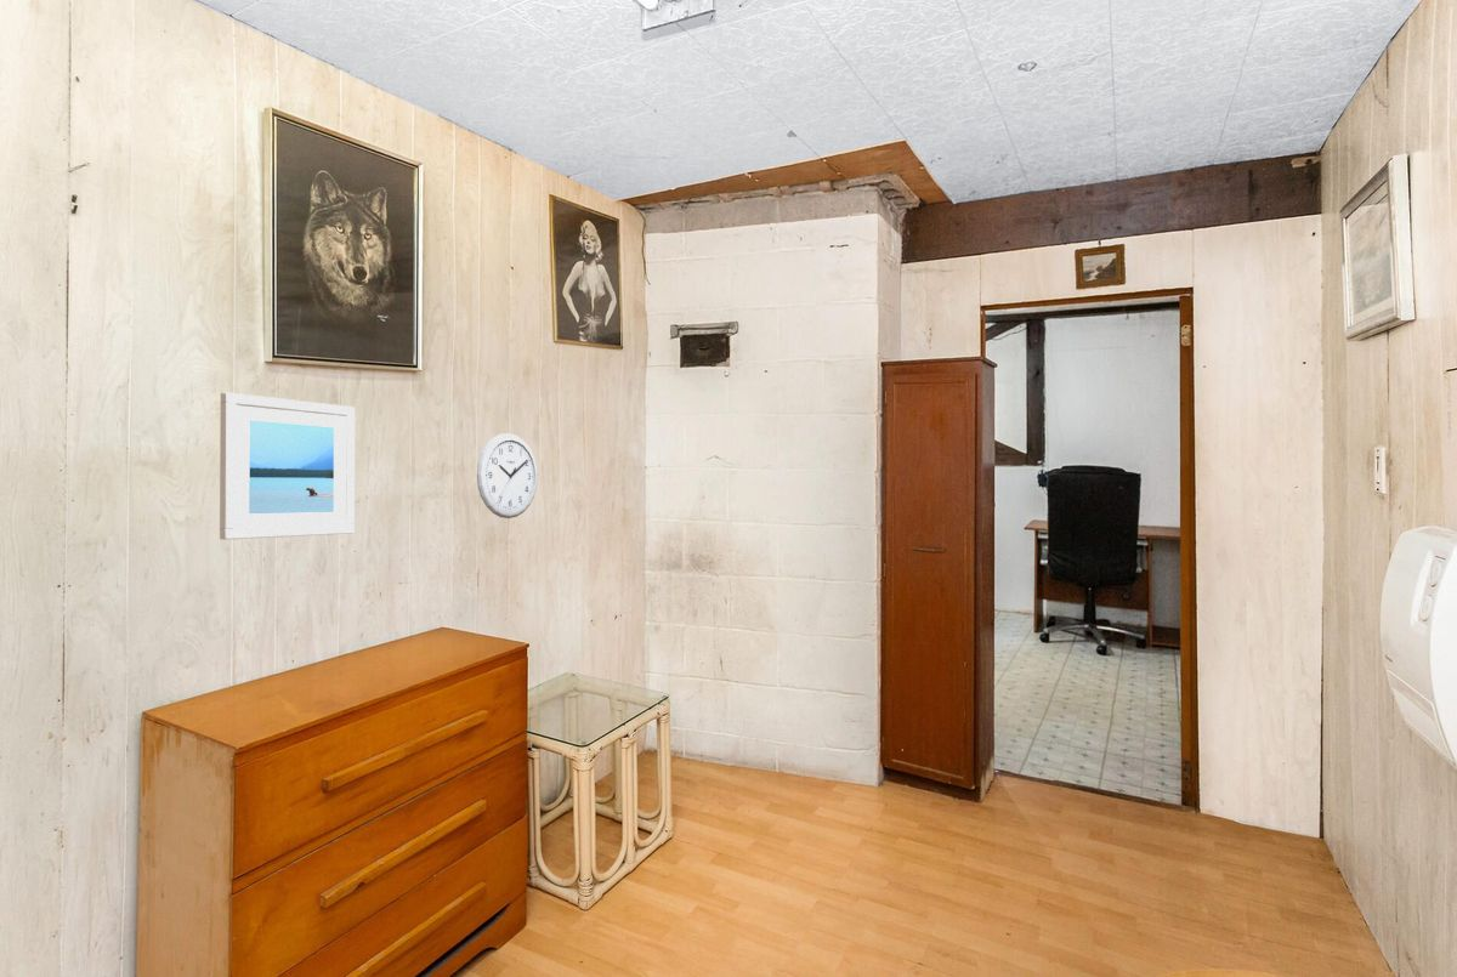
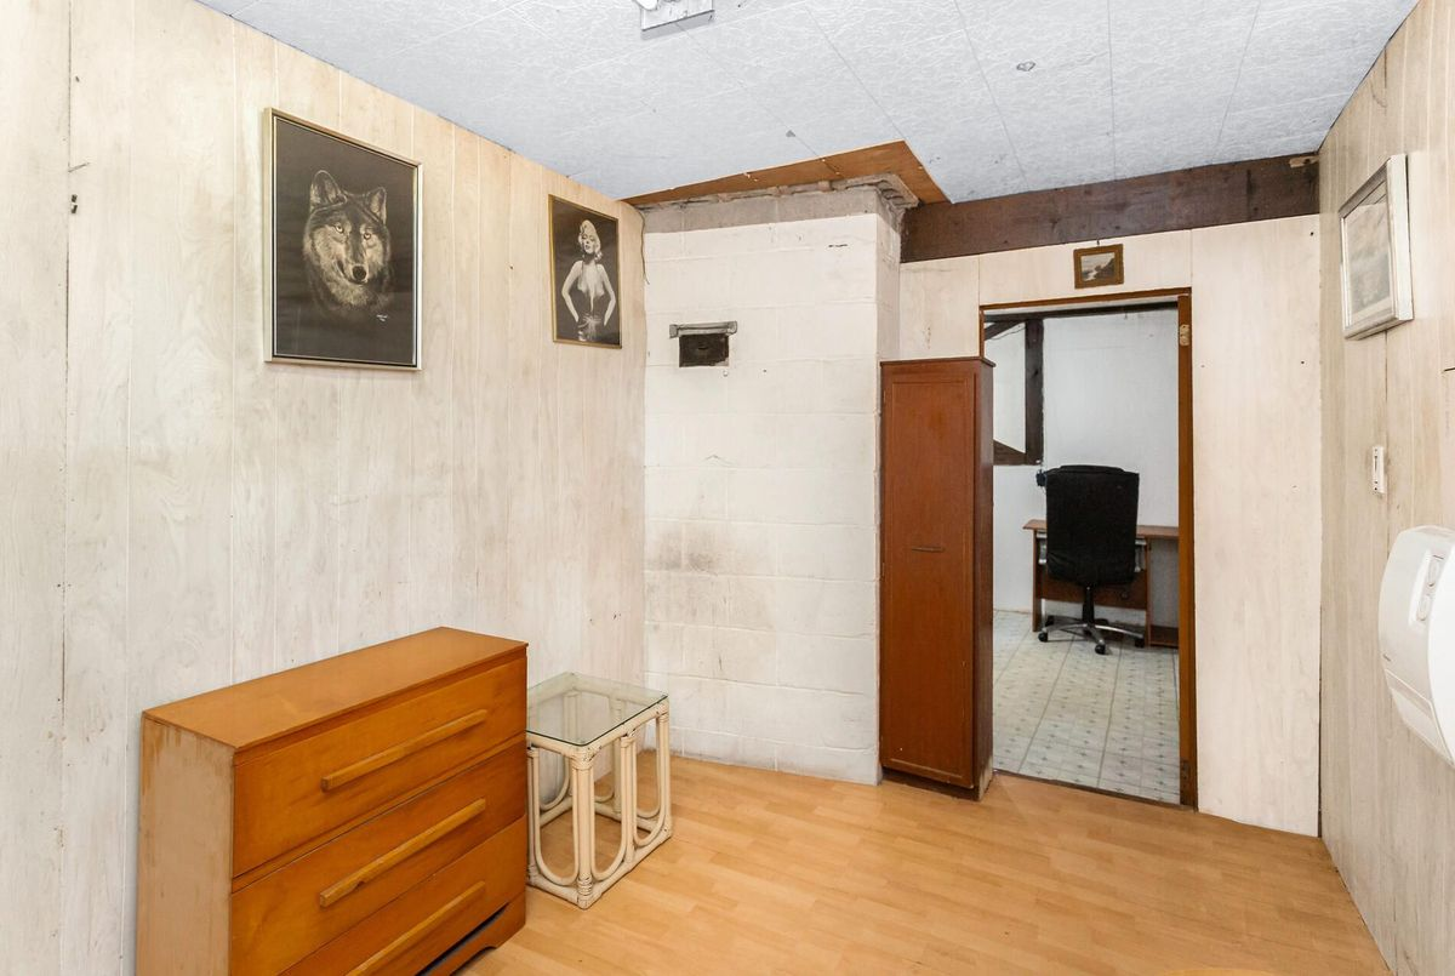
- wall clock [476,432,539,519]
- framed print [219,391,356,541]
